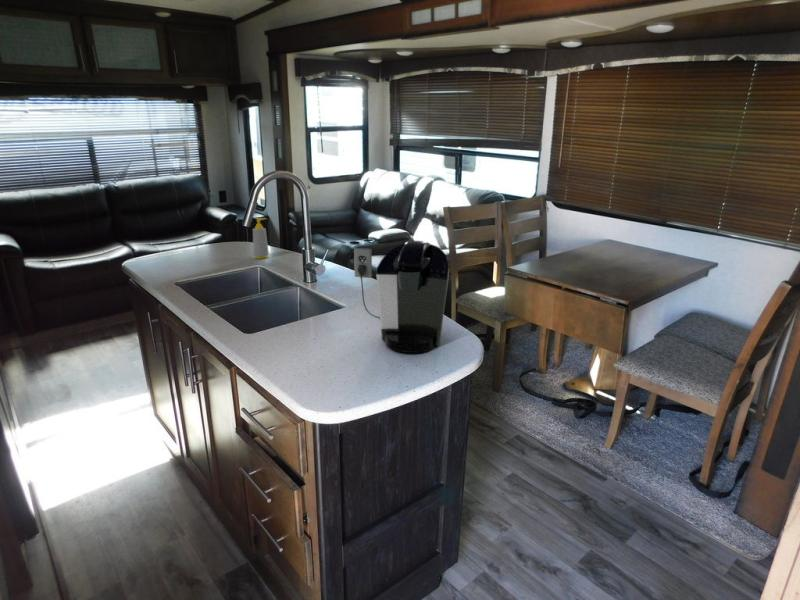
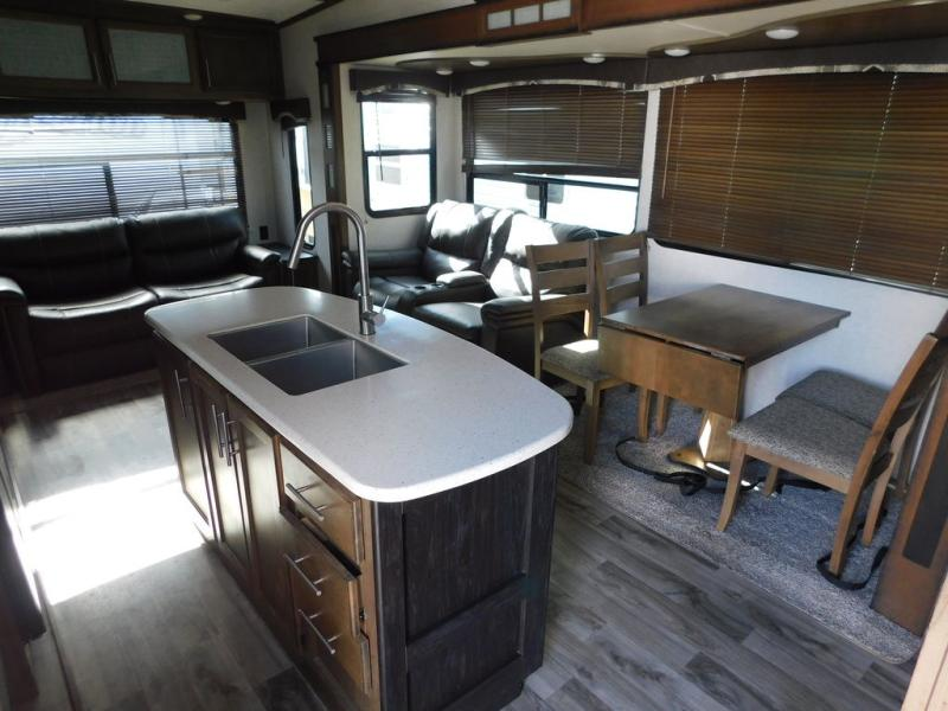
- coffee maker [353,240,450,354]
- soap bottle [252,217,270,260]
